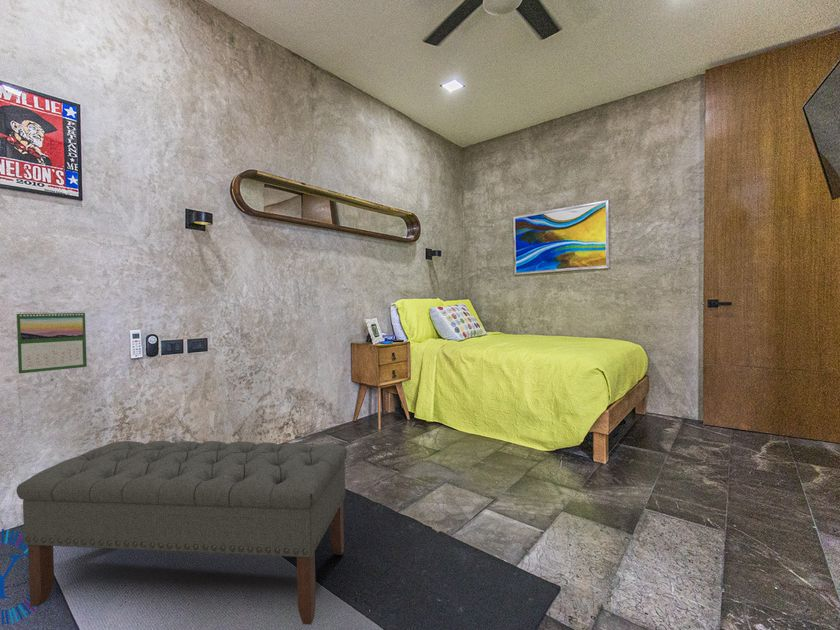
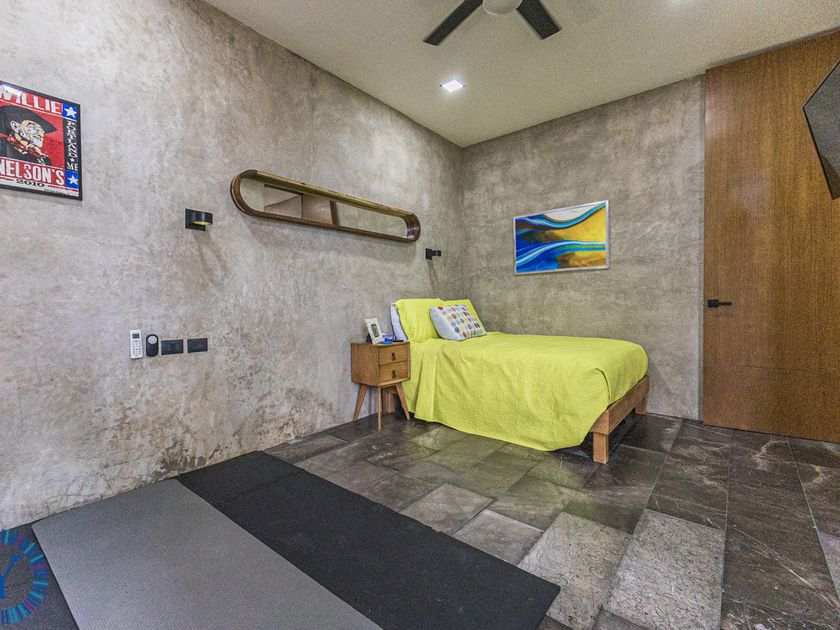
- bench [15,440,348,626]
- calendar [16,310,88,374]
